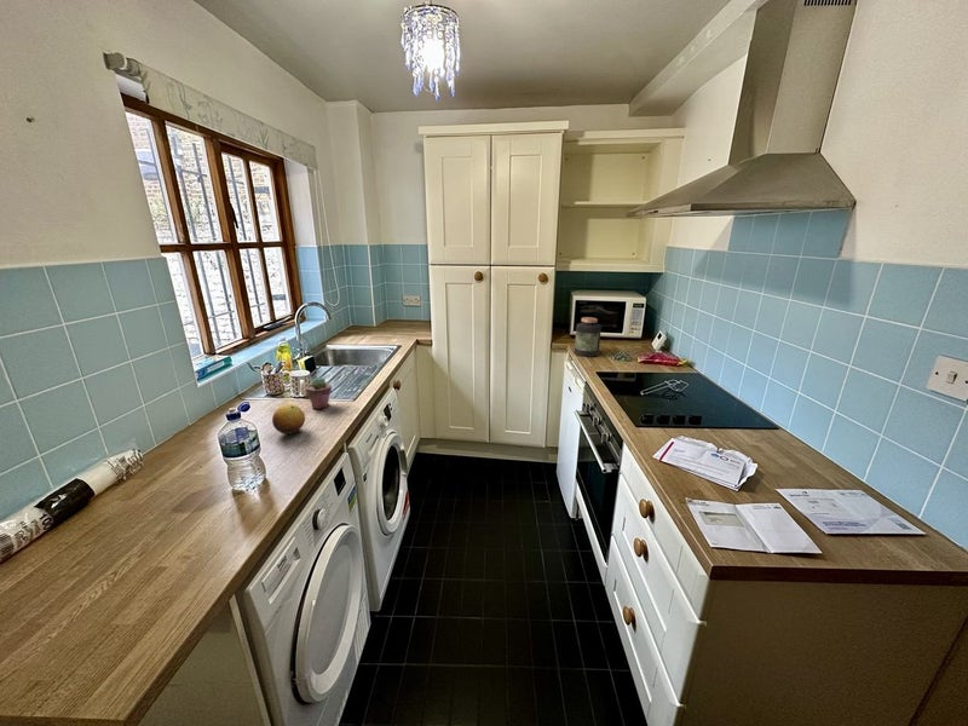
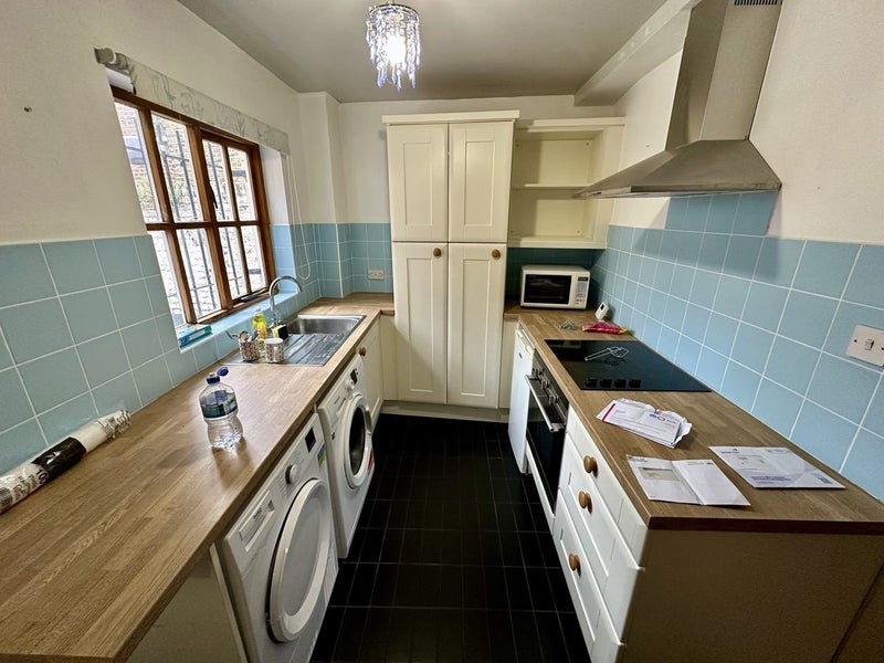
- fruit [271,403,306,436]
- potted succulent [305,375,333,410]
- jar [574,316,603,358]
